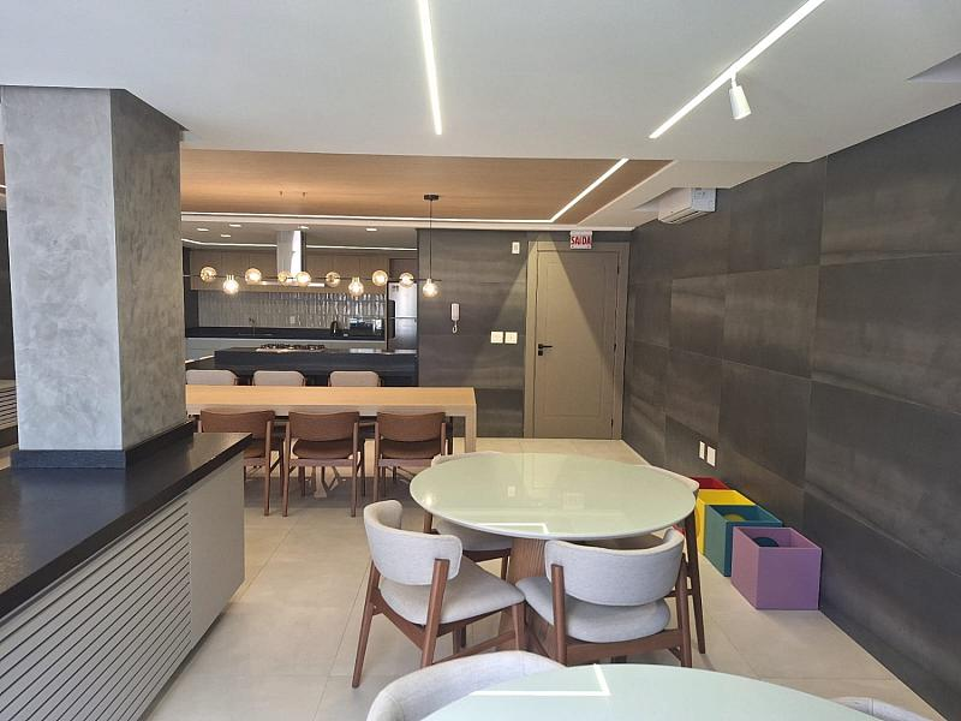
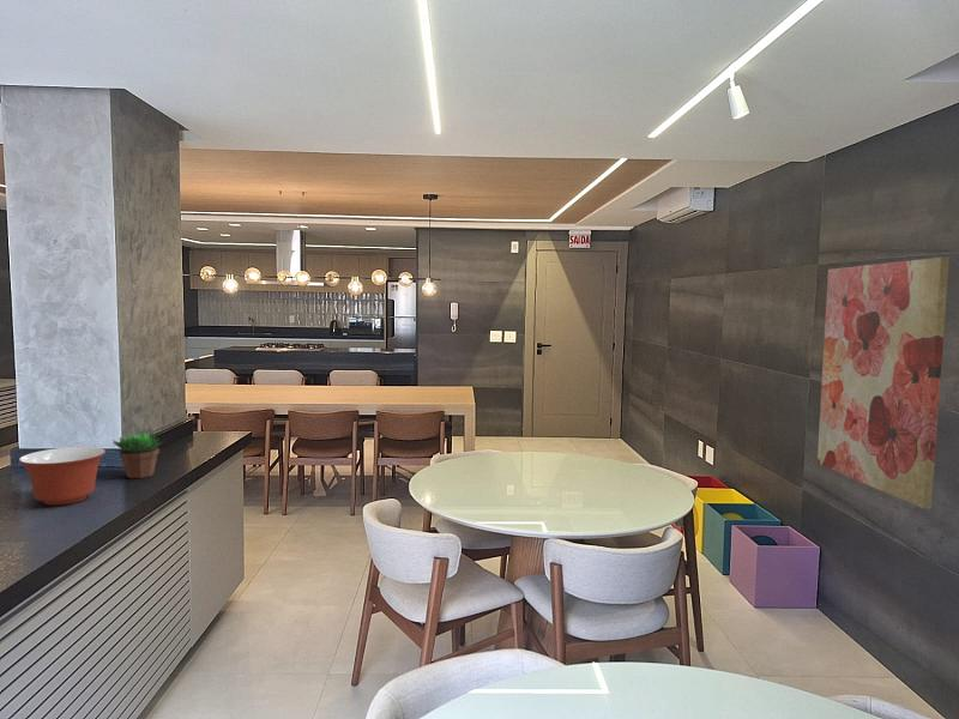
+ wall art [816,256,951,510]
+ succulent plant [111,430,163,479]
+ mixing bowl [18,446,107,507]
